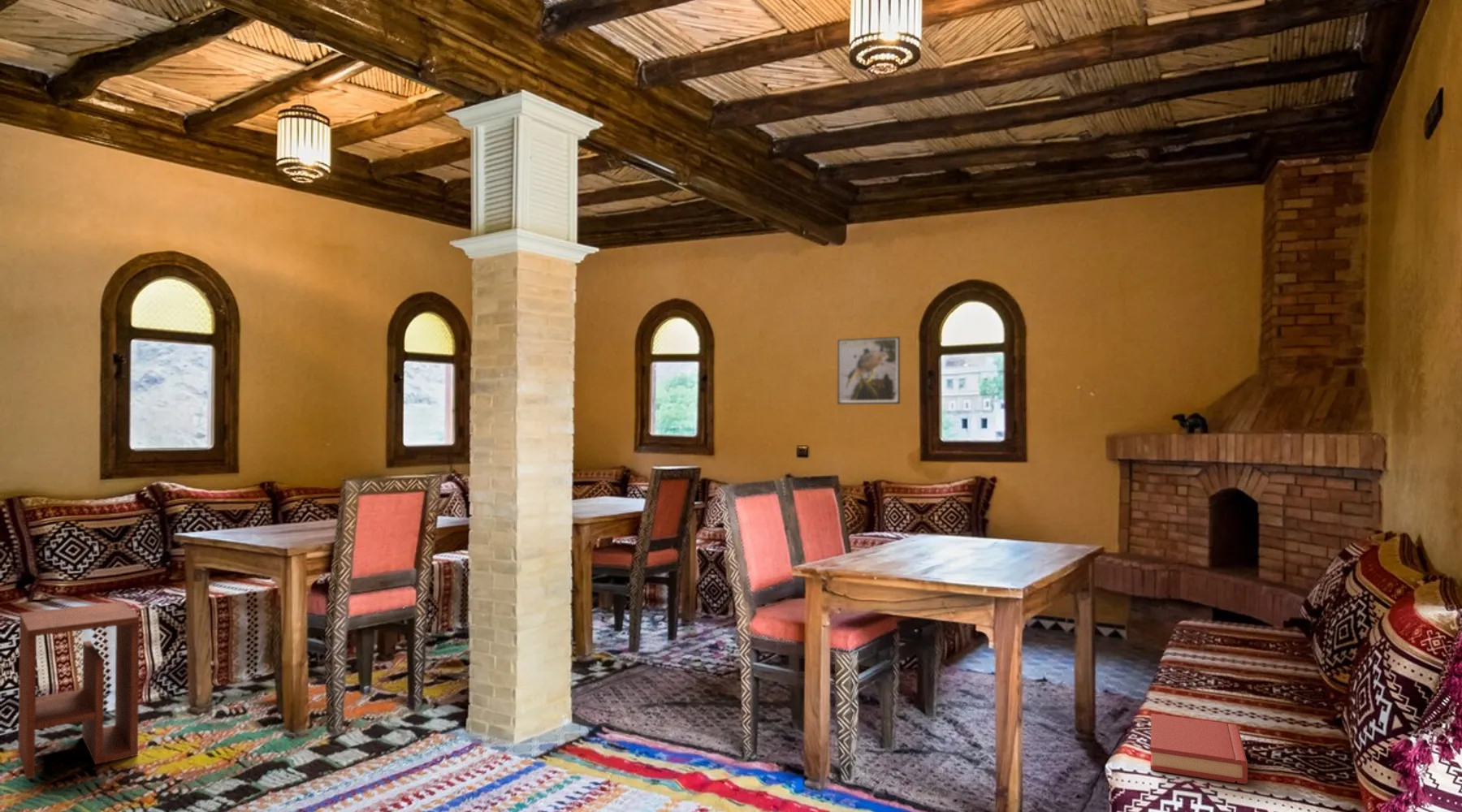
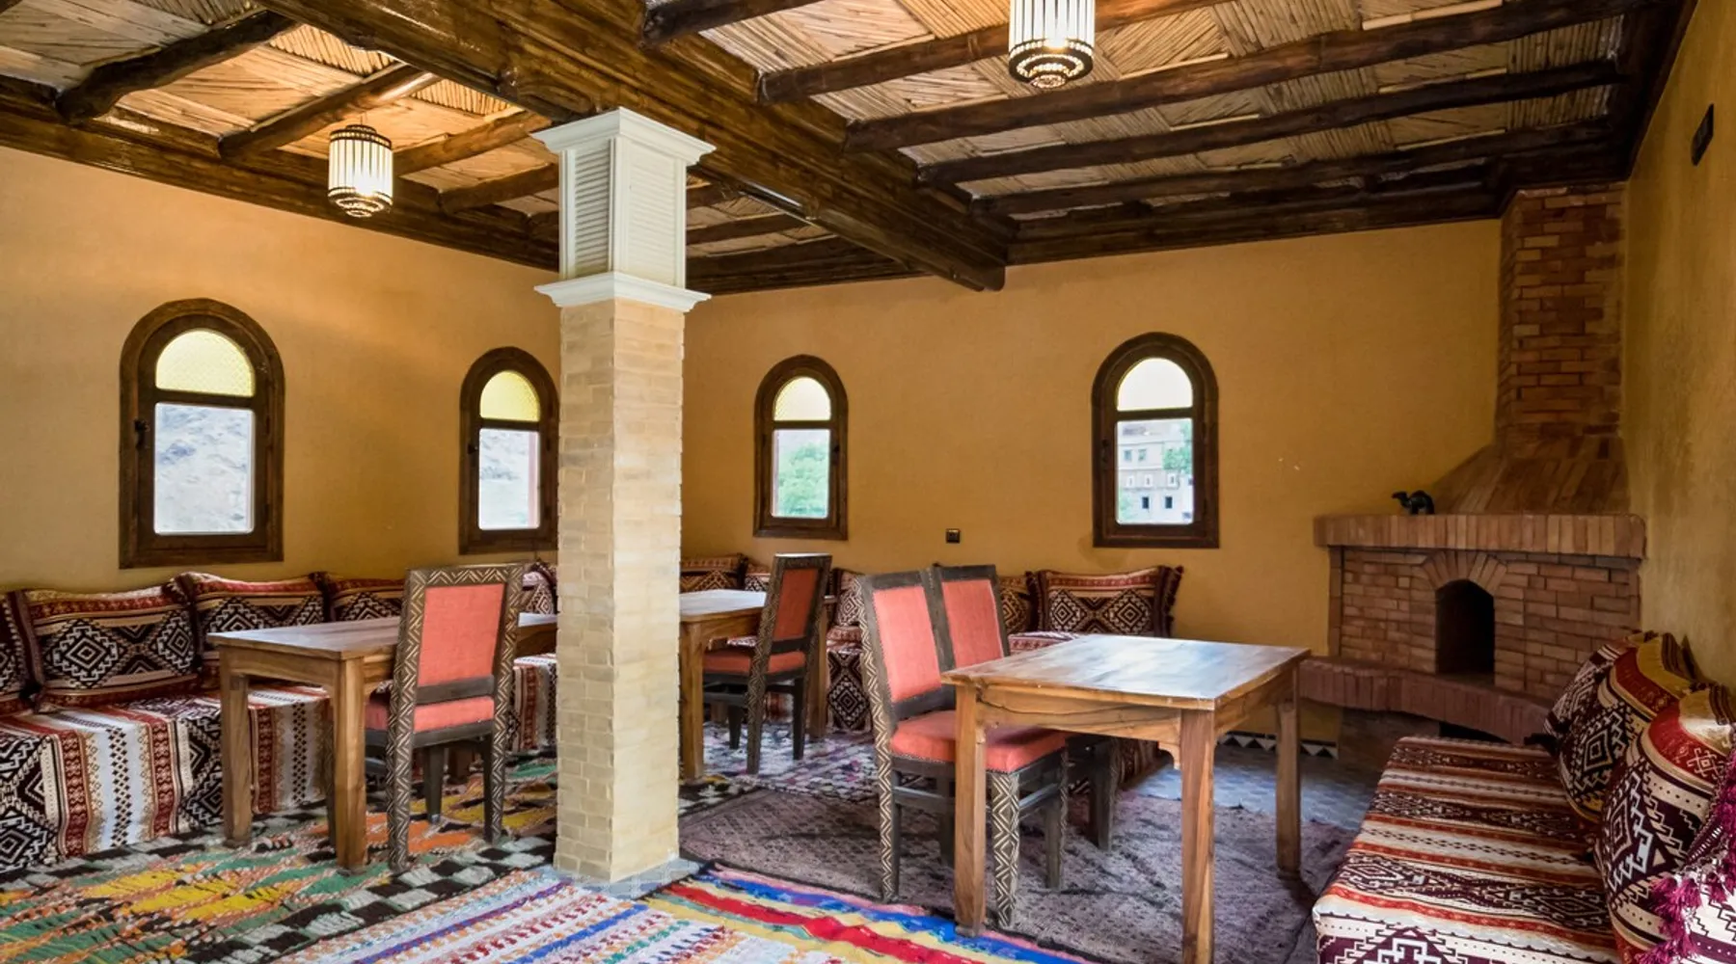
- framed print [837,335,901,405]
- hardback book [1150,713,1248,785]
- side table [17,601,141,780]
